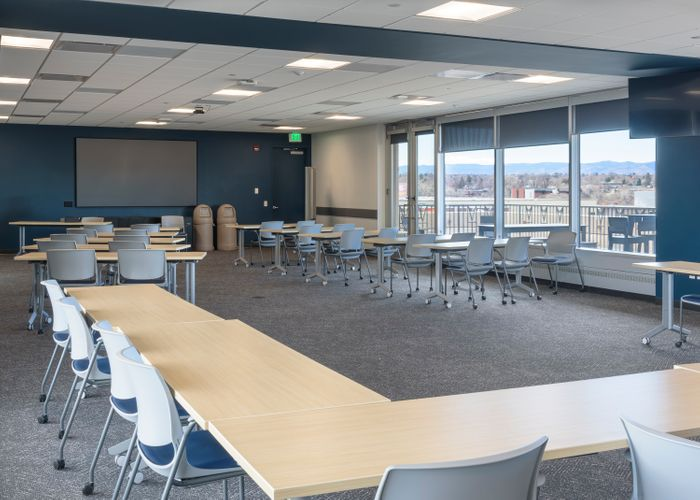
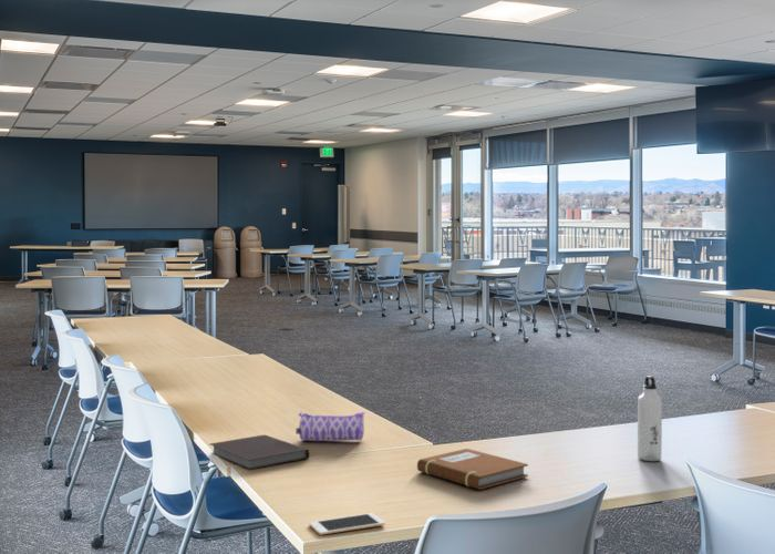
+ pencil case [294,411,366,442]
+ notebook [416,448,529,491]
+ cell phone [308,512,386,536]
+ notebook [209,434,310,471]
+ water bottle [637,375,663,462]
